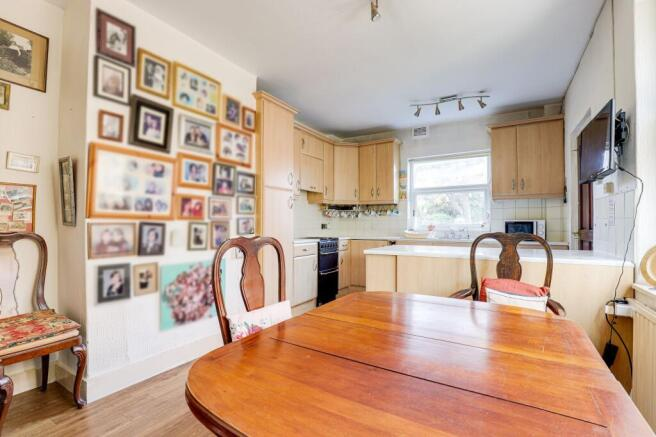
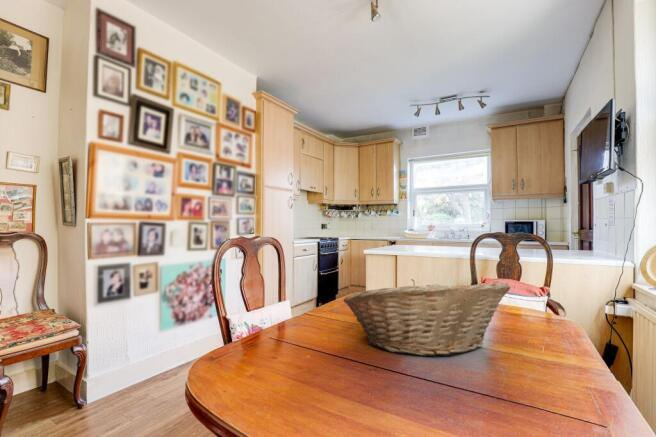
+ fruit basket [343,278,512,357]
